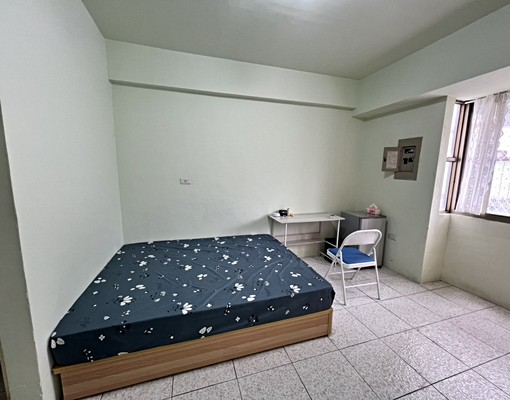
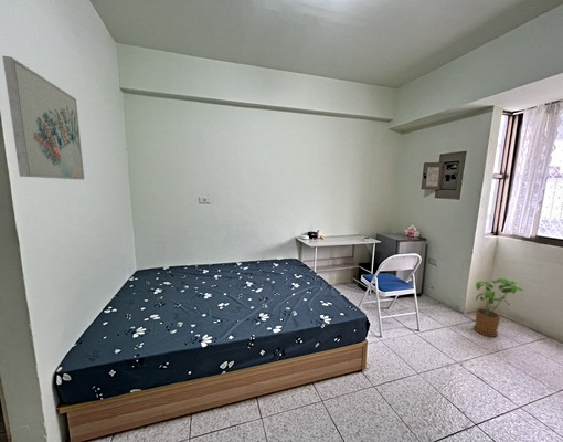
+ house plant [472,277,524,338]
+ wall art [2,55,85,180]
